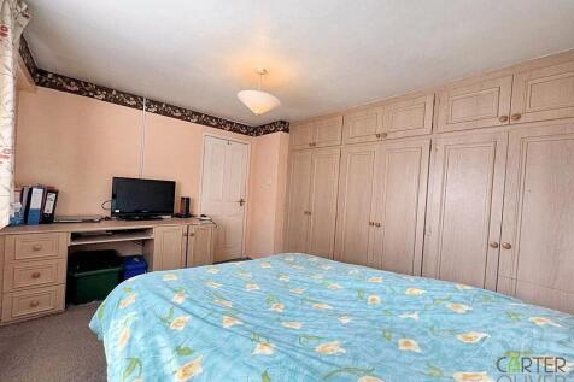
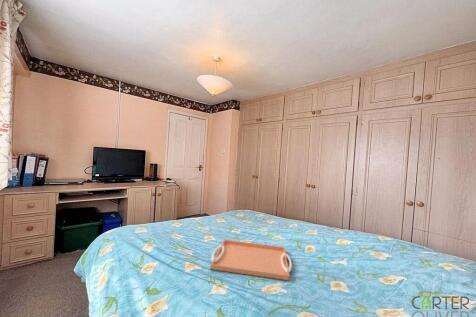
+ serving tray [209,239,293,281]
